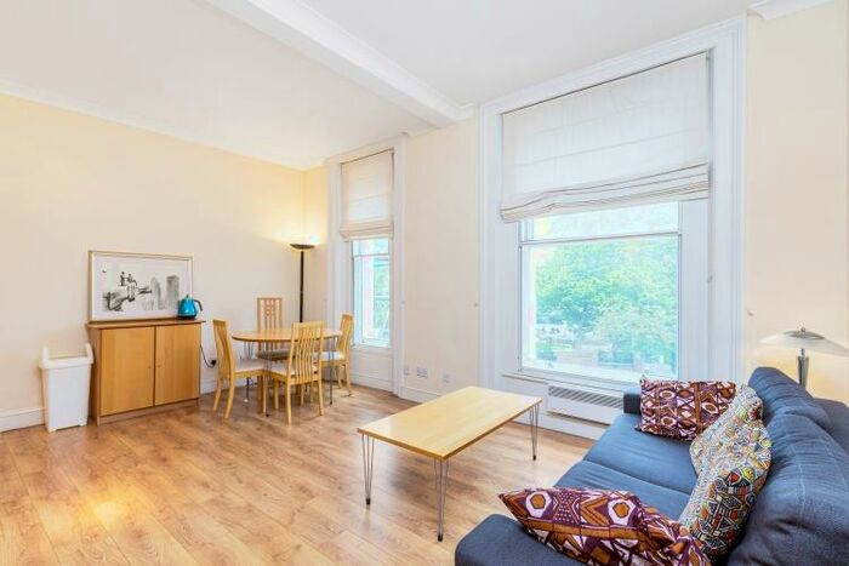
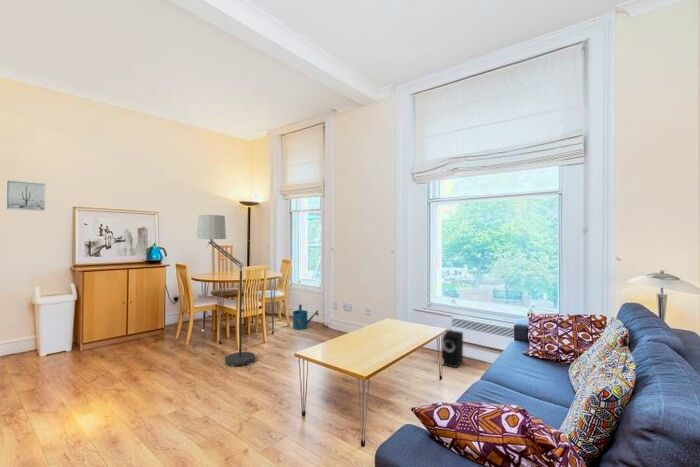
+ speaker [441,329,464,369]
+ floor lamp [196,214,256,368]
+ watering can [292,304,319,331]
+ wall art [5,179,46,212]
